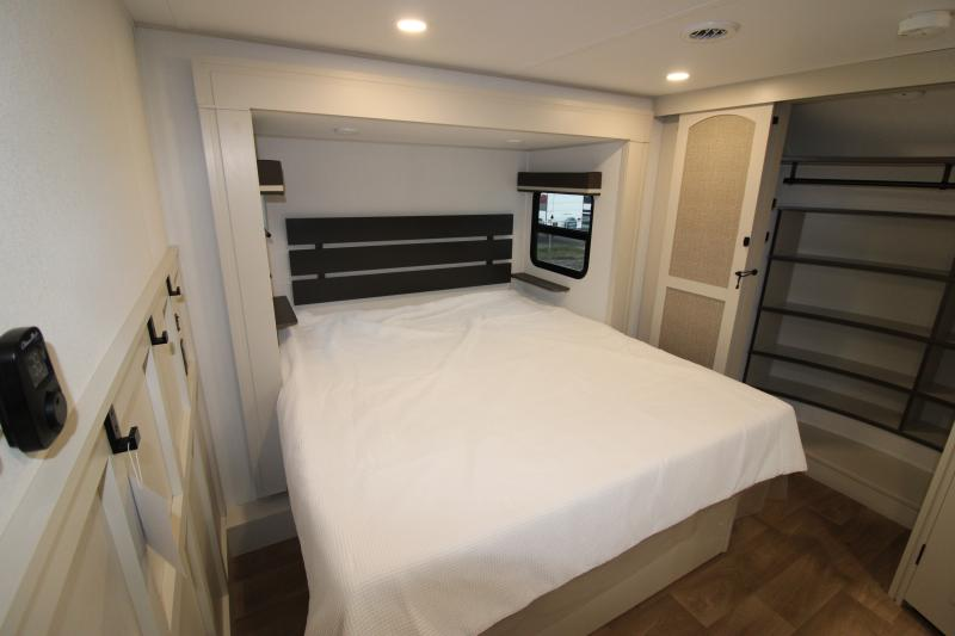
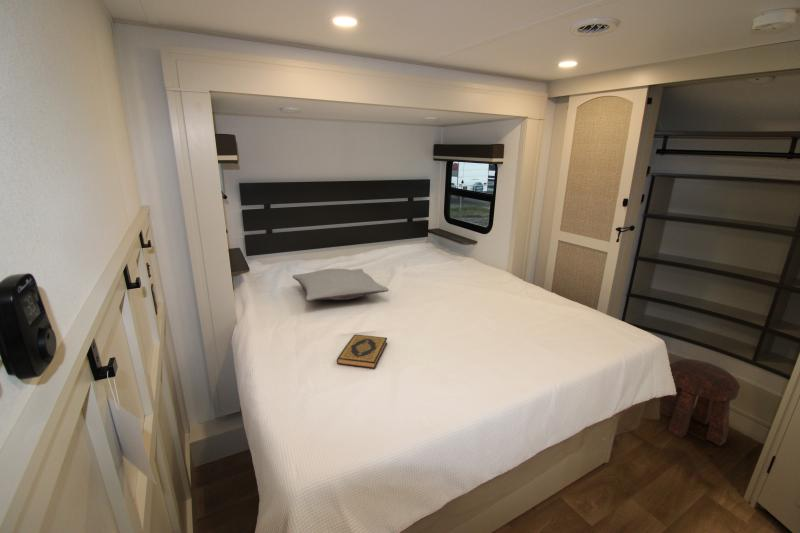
+ pillow [291,268,390,302]
+ stool [659,358,741,447]
+ hardback book [336,334,388,370]
